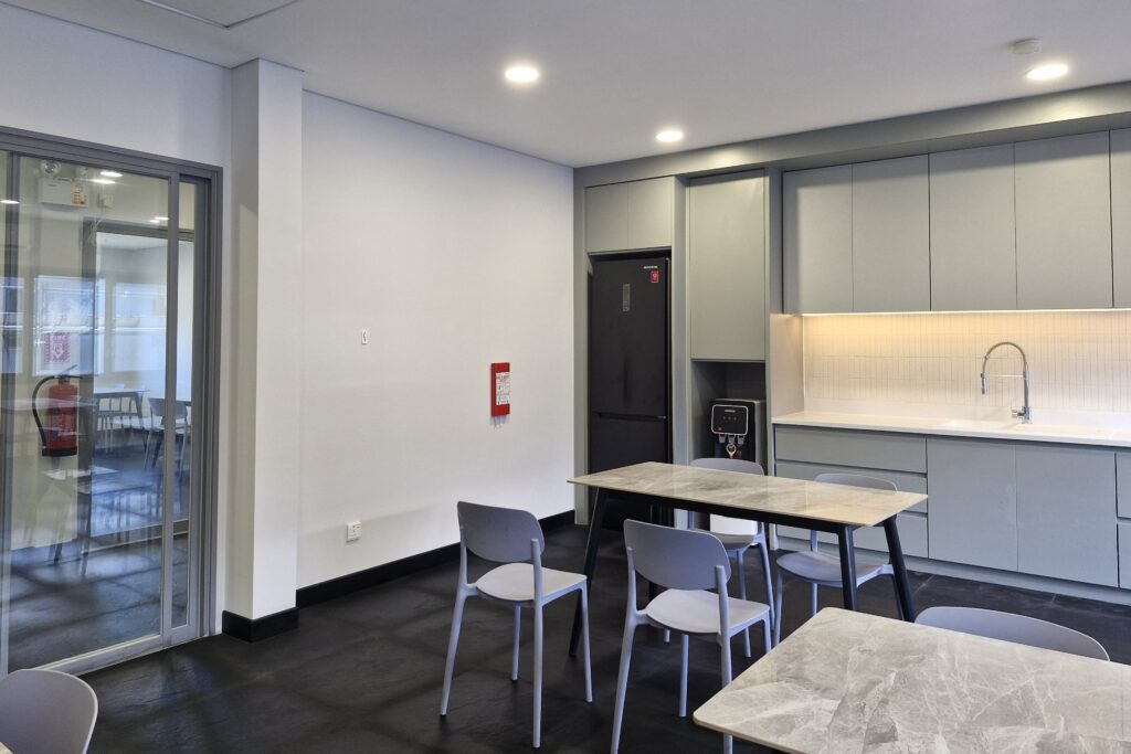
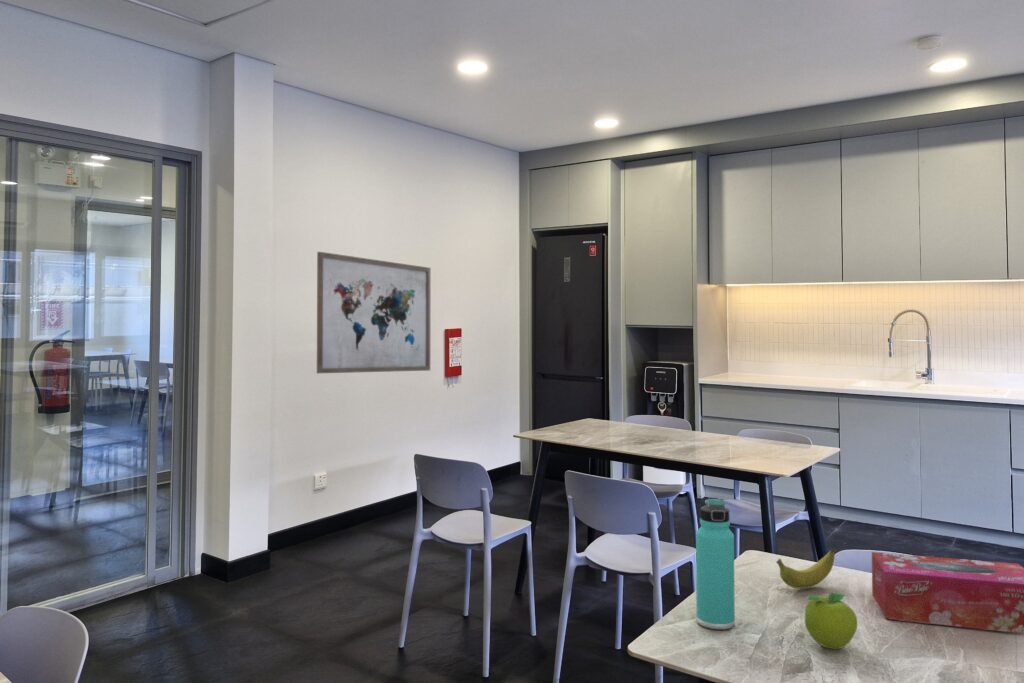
+ banana [775,550,836,589]
+ thermos bottle [695,497,736,630]
+ fruit [804,592,858,650]
+ wall art [316,251,432,374]
+ tissue box [871,551,1024,635]
